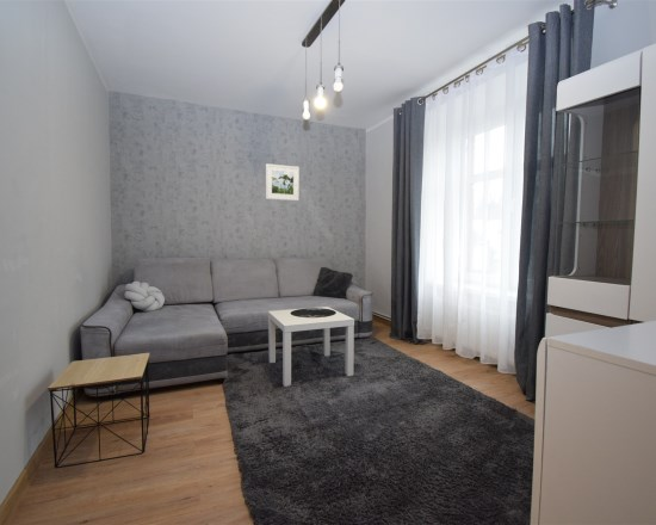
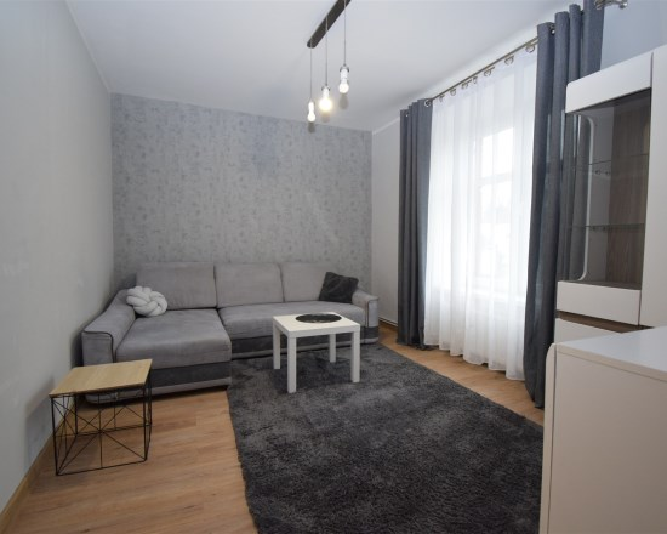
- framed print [265,162,301,202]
